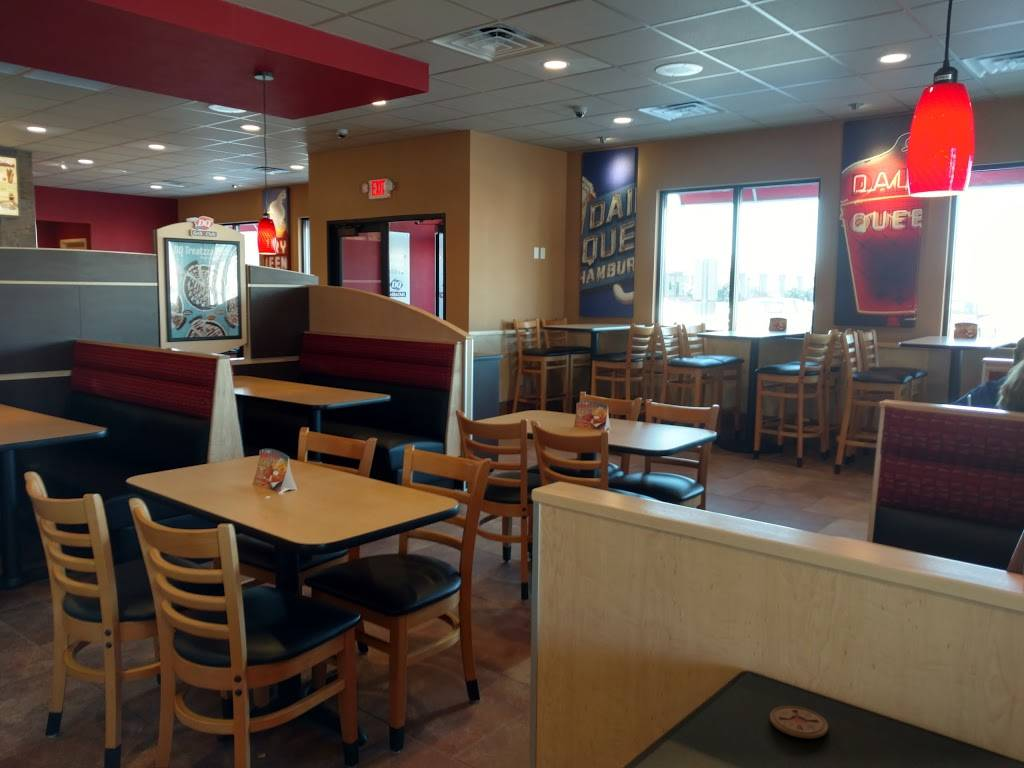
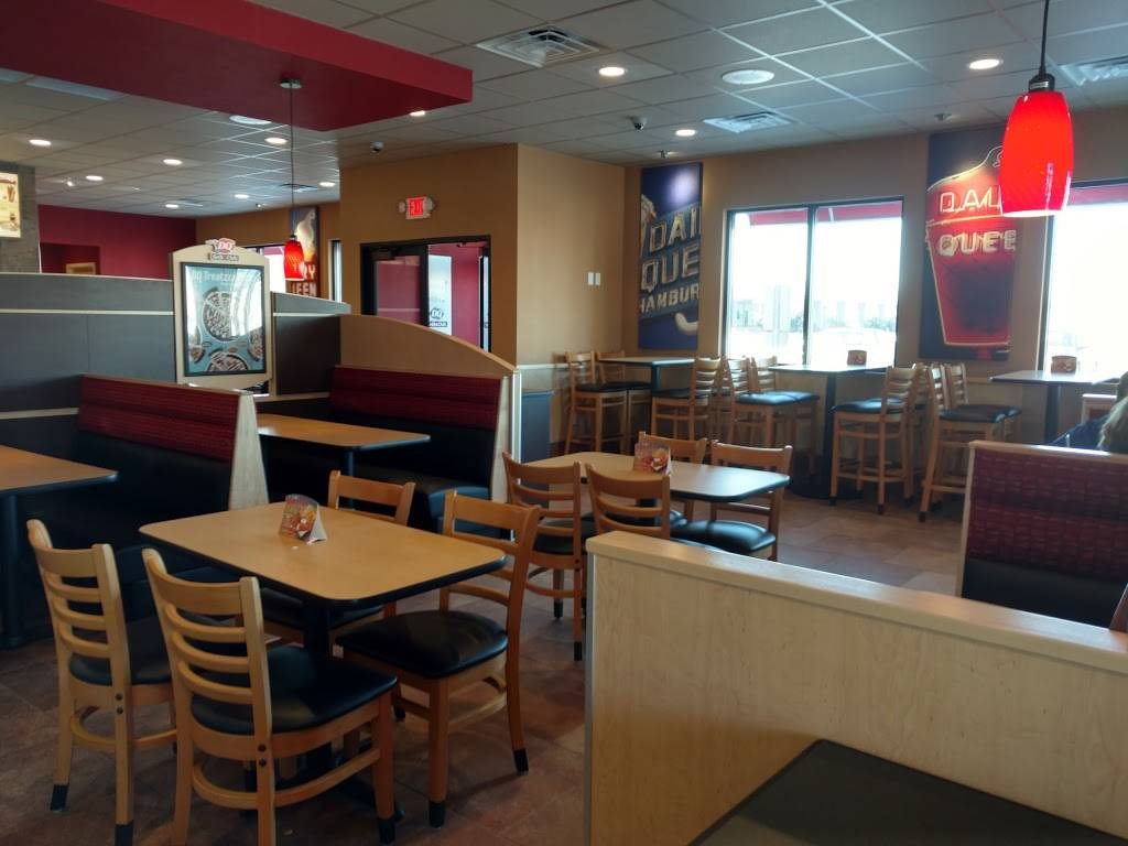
- coaster [769,705,829,739]
